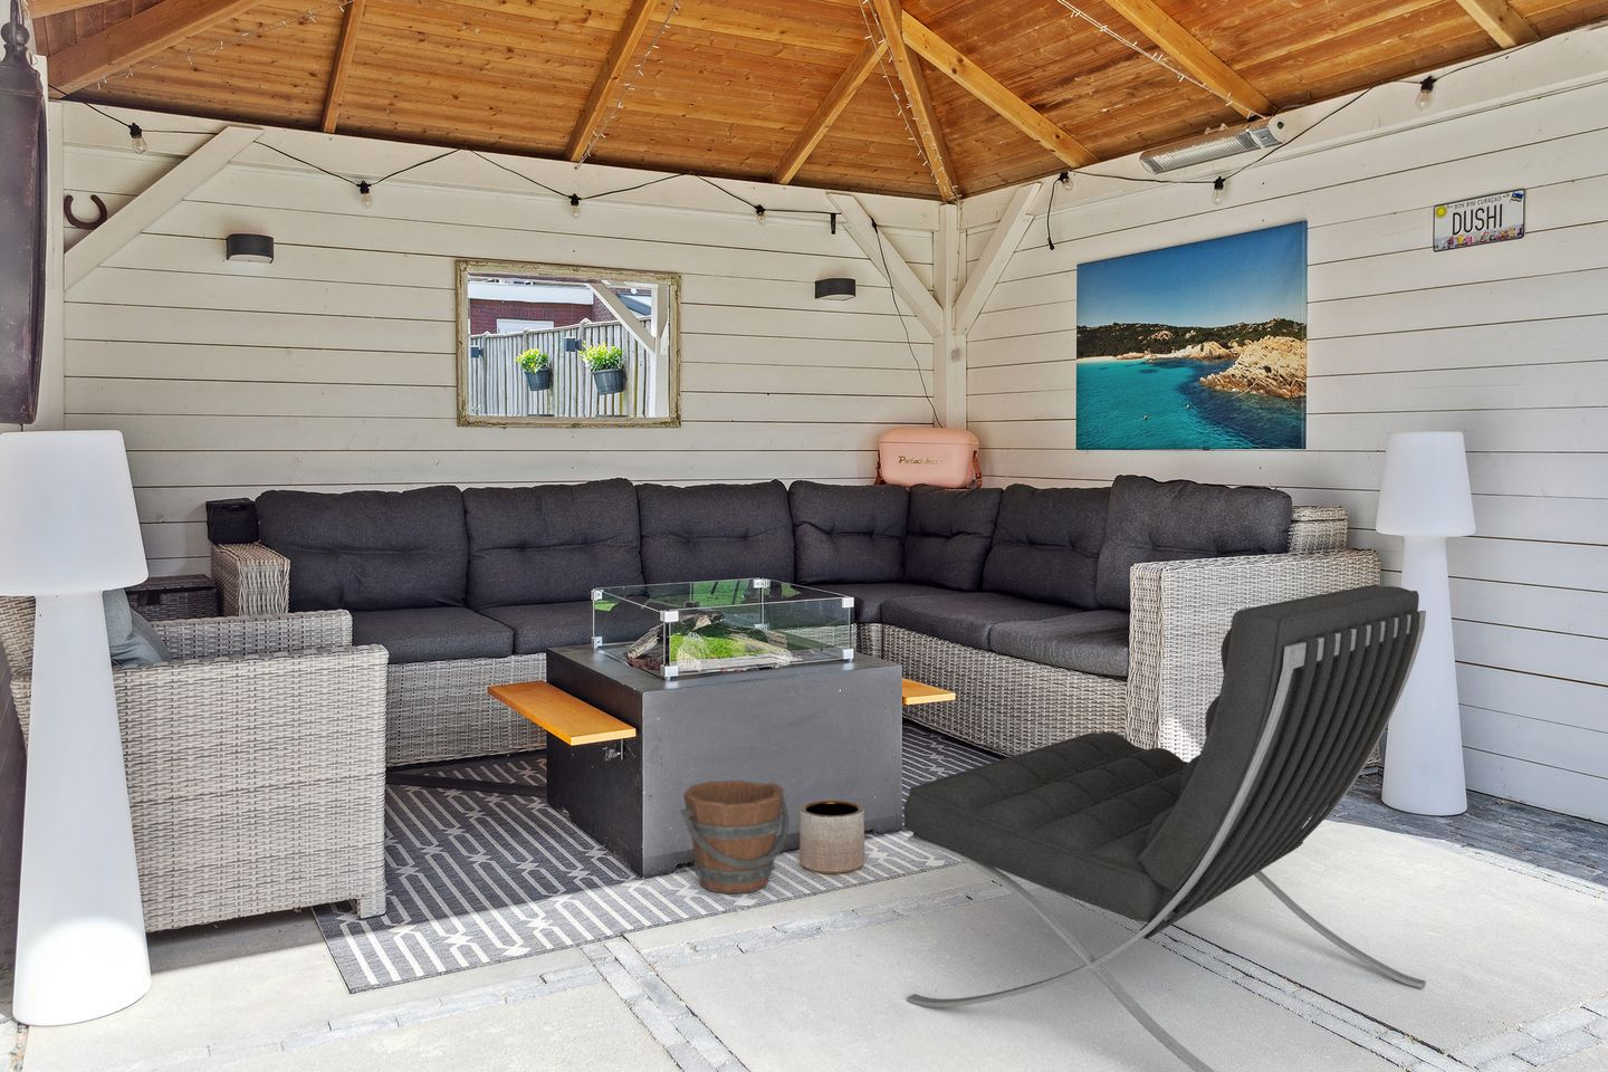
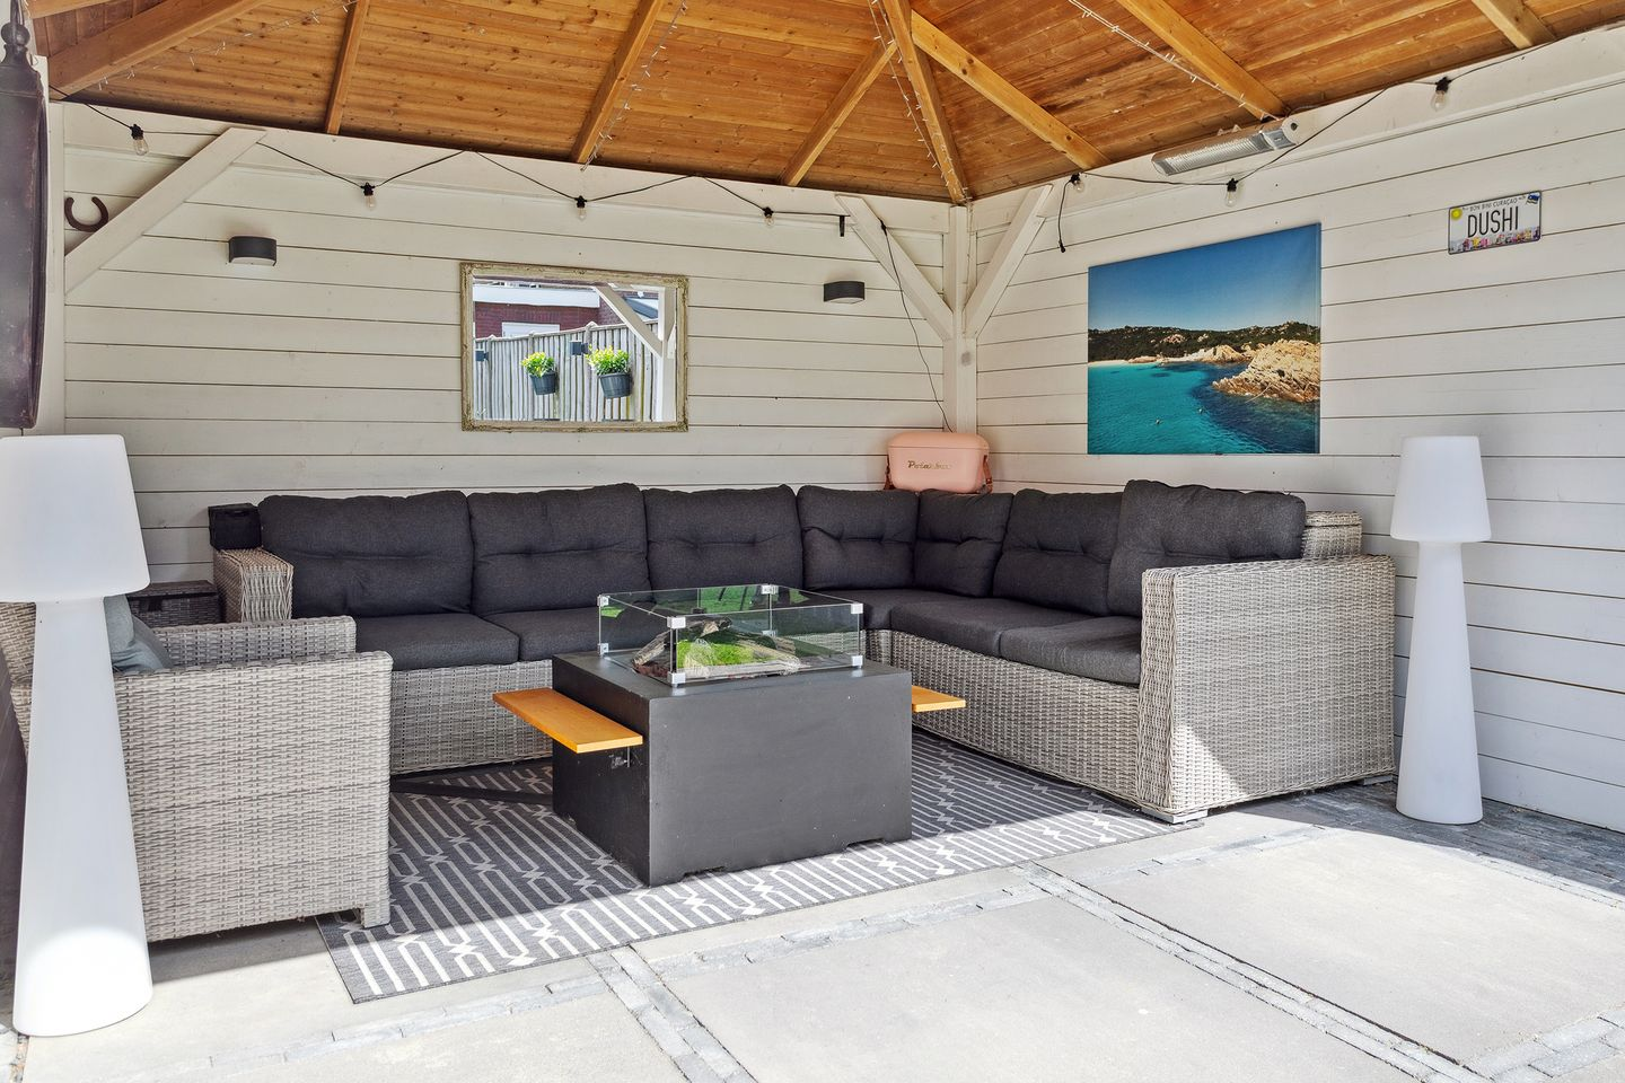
- bucket [678,779,791,895]
- planter [798,799,865,875]
- lounge chair [902,584,1427,1072]
